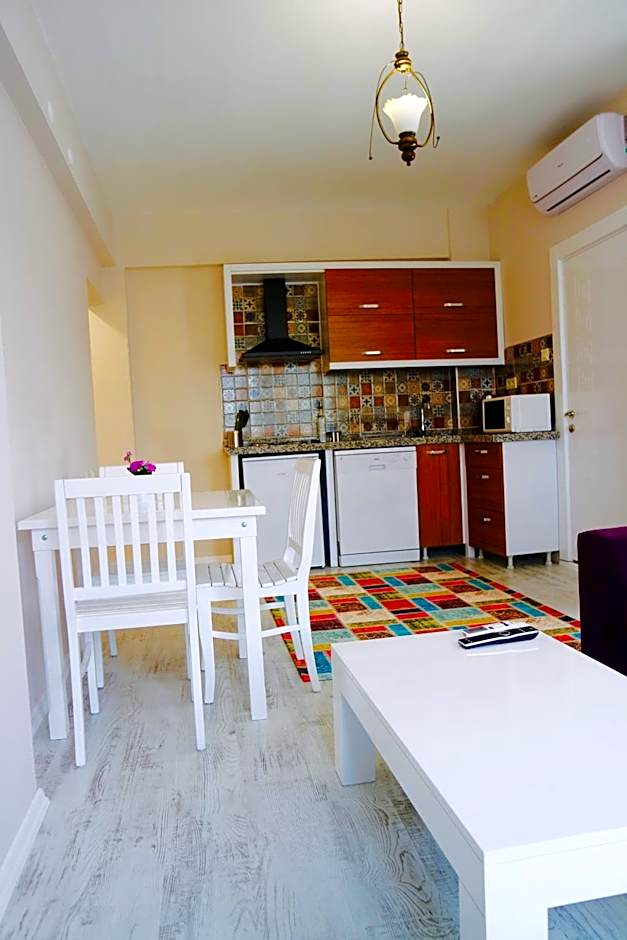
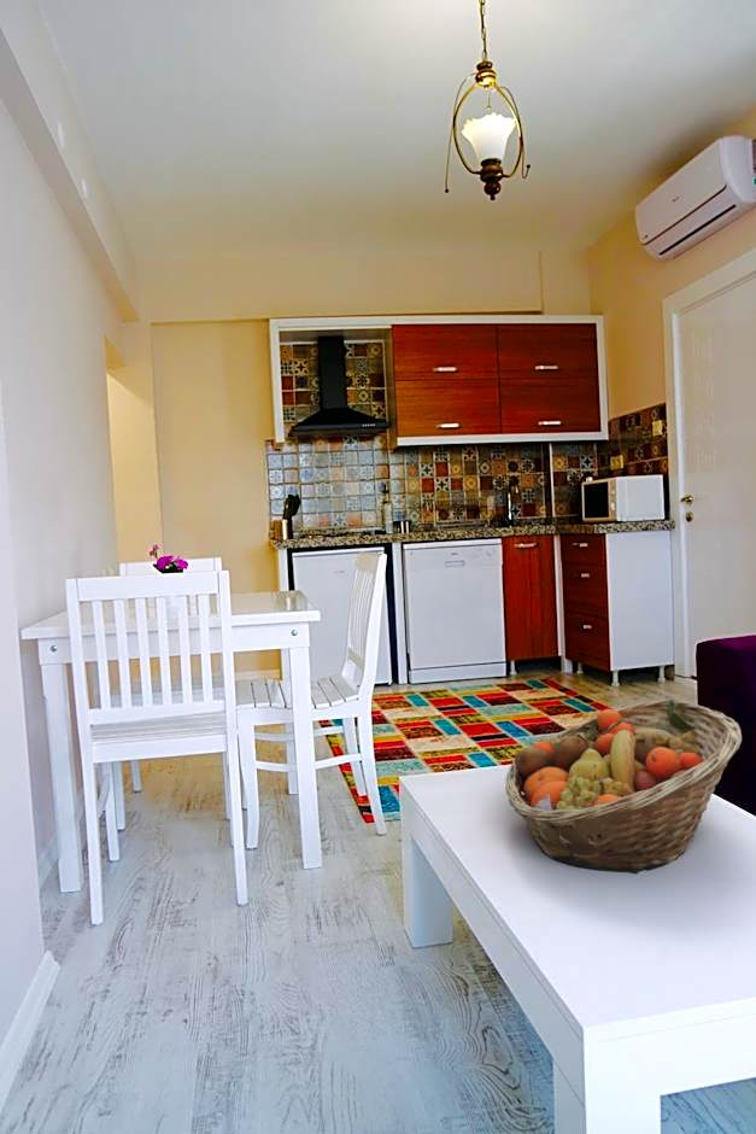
+ fruit basket [504,698,743,875]
